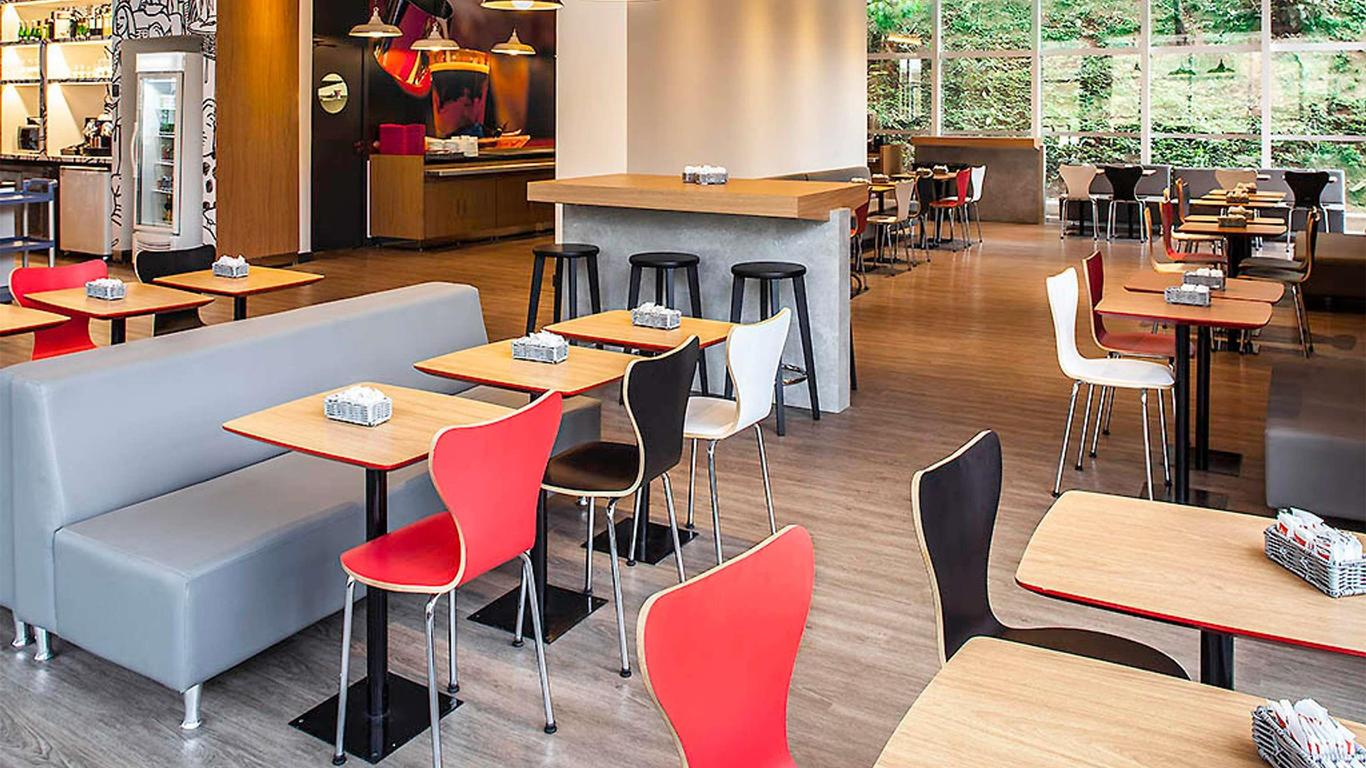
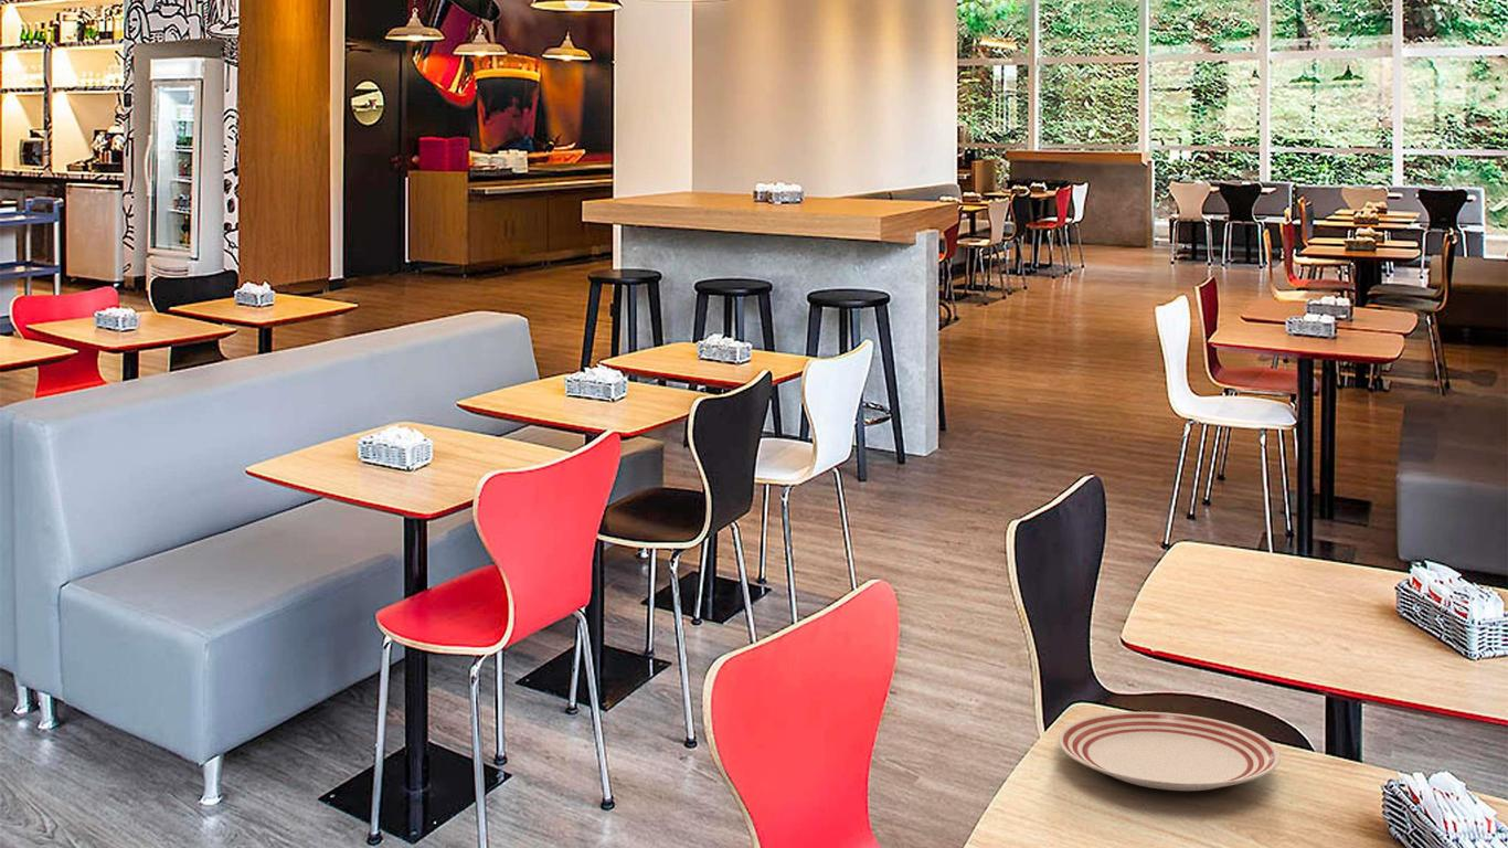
+ dinner plate [1058,711,1282,792]
